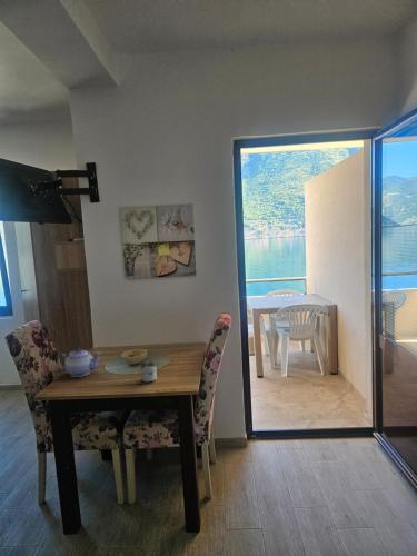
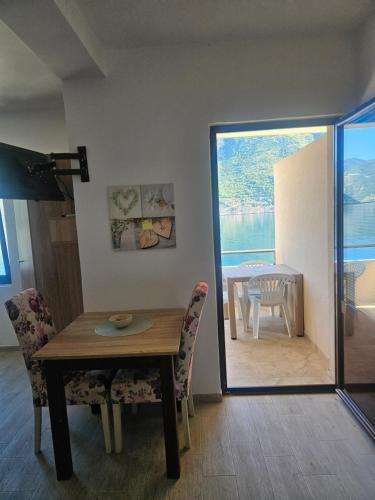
- teapot [56,347,102,378]
- cup [137,359,158,384]
